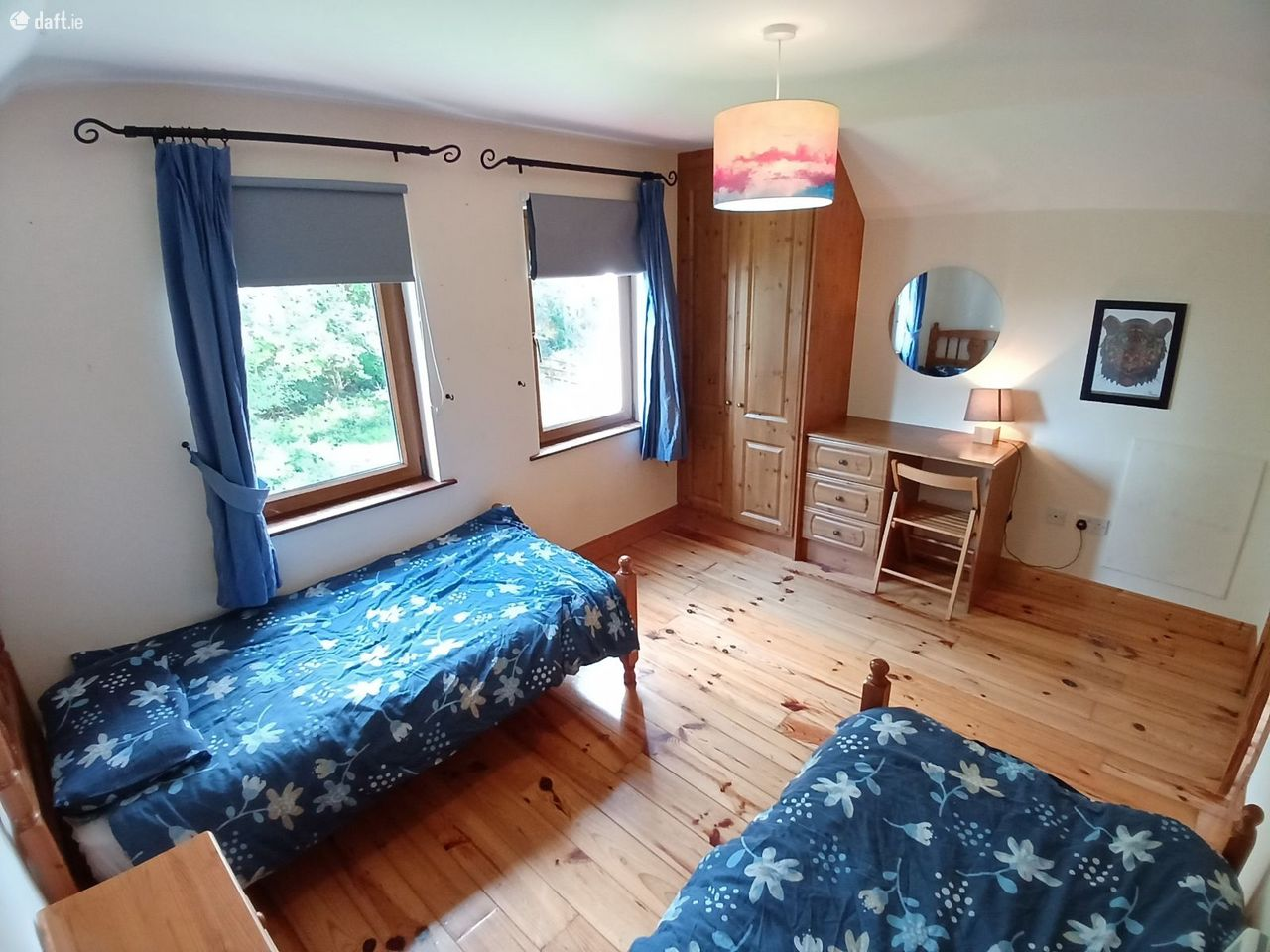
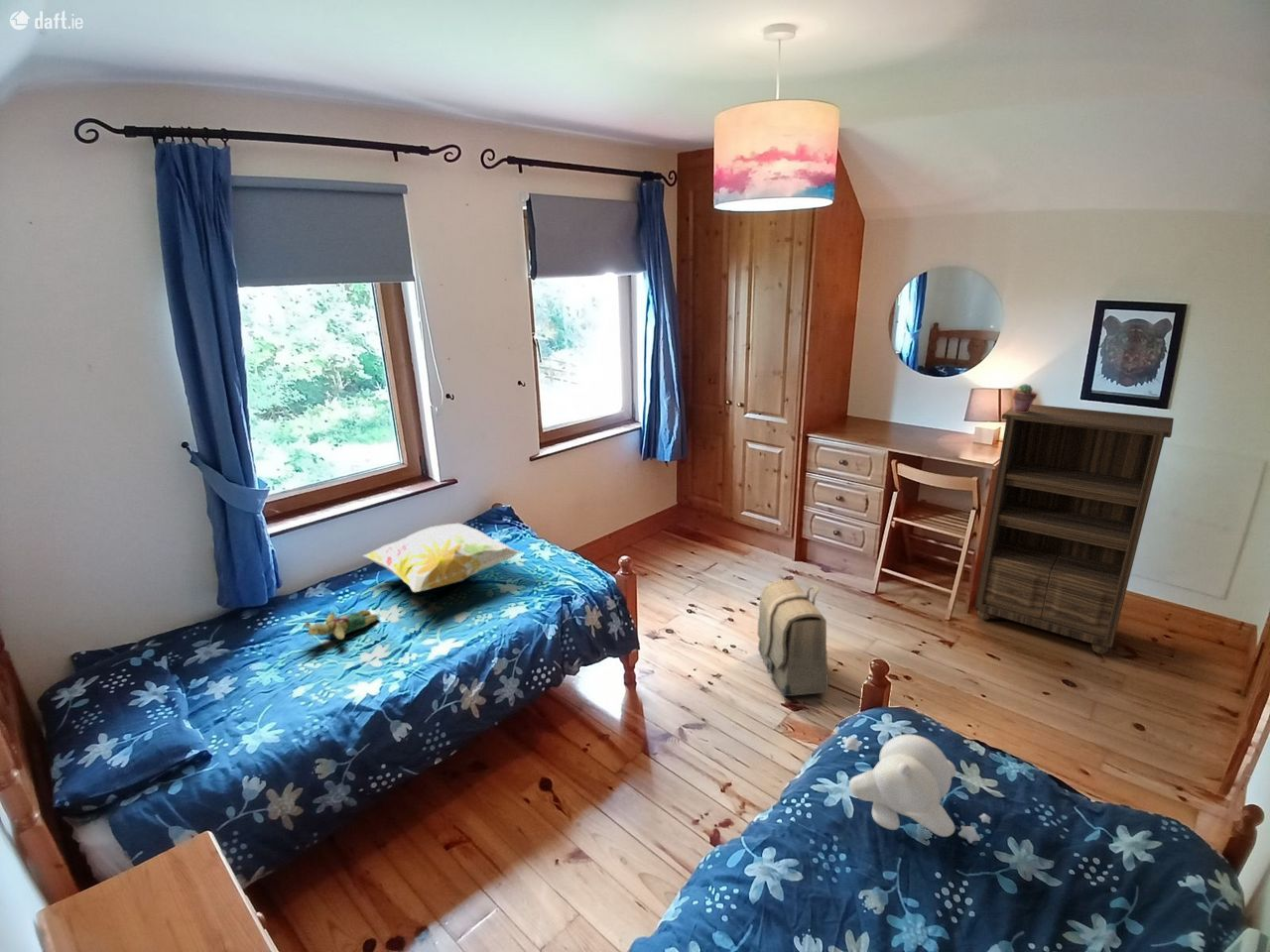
+ potted succulent [1011,383,1038,413]
+ teddy bear [303,609,380,641]
+ bookshelf [973,404,1175,654]
+ decorative pillow [362,523,521,593]
+ teddy bear [841,734,992,844]
+ backpack [756,579,829,697]
